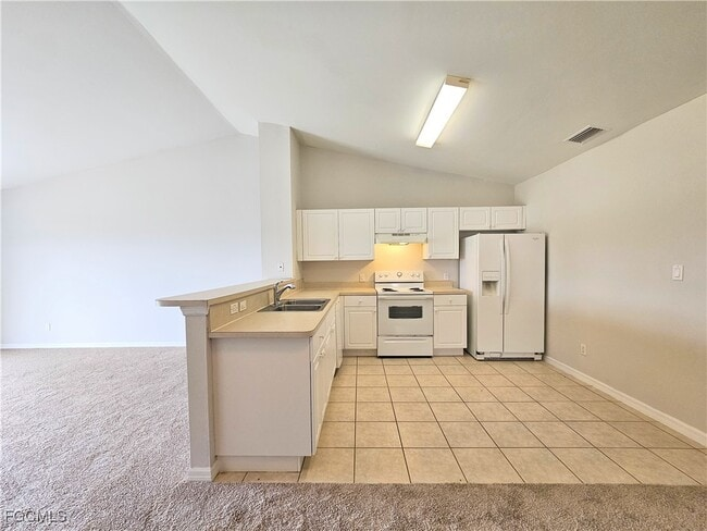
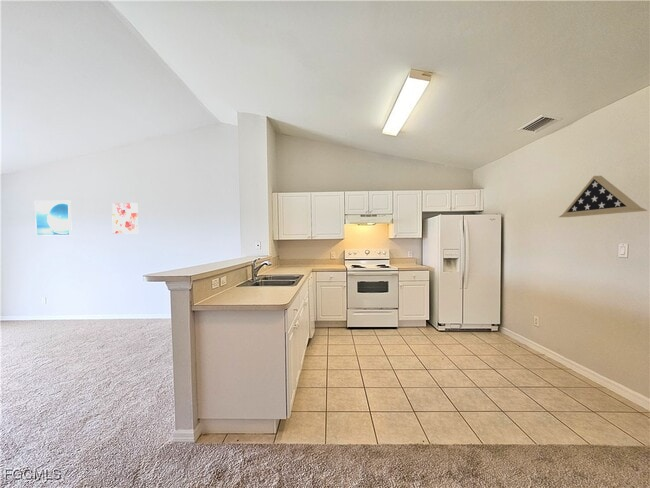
+ wall art [111,202,139,234]
+ display case [558,175,648,218]
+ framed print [34,200,73,237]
